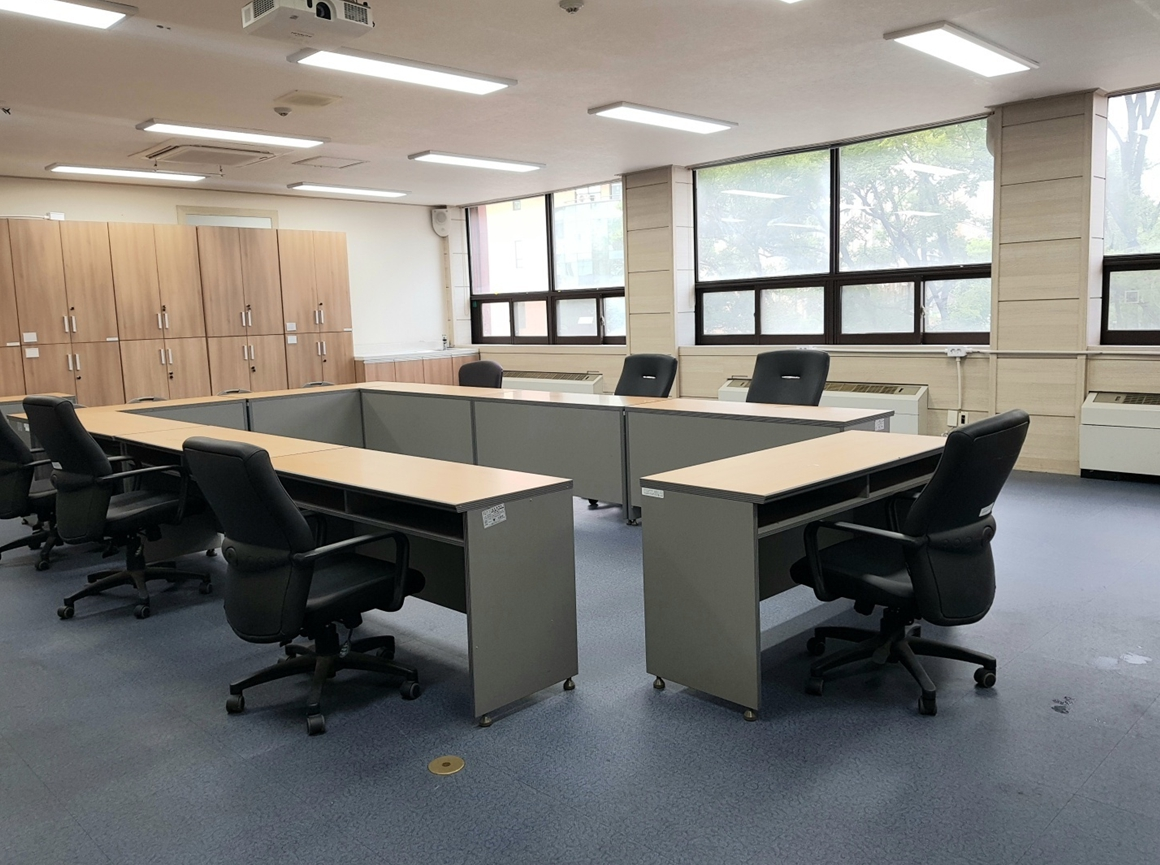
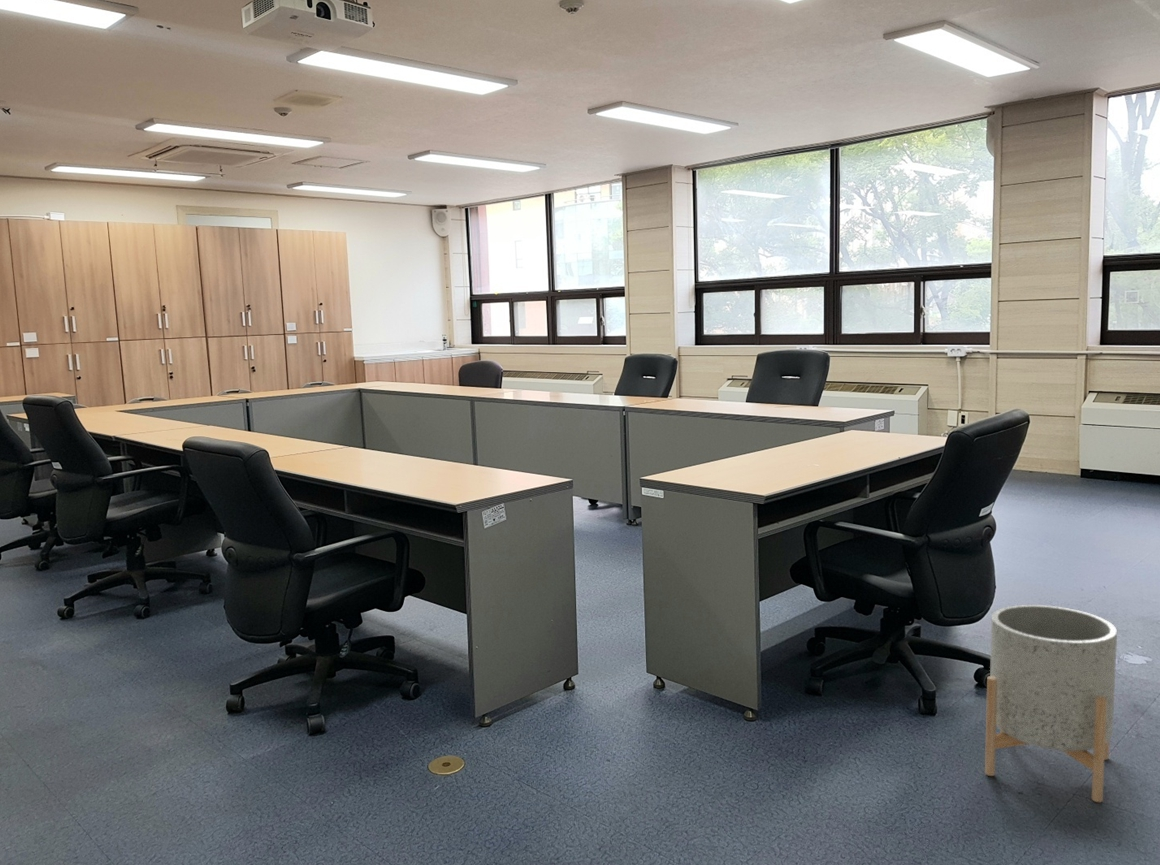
+ planter [984,604,1118,803]
